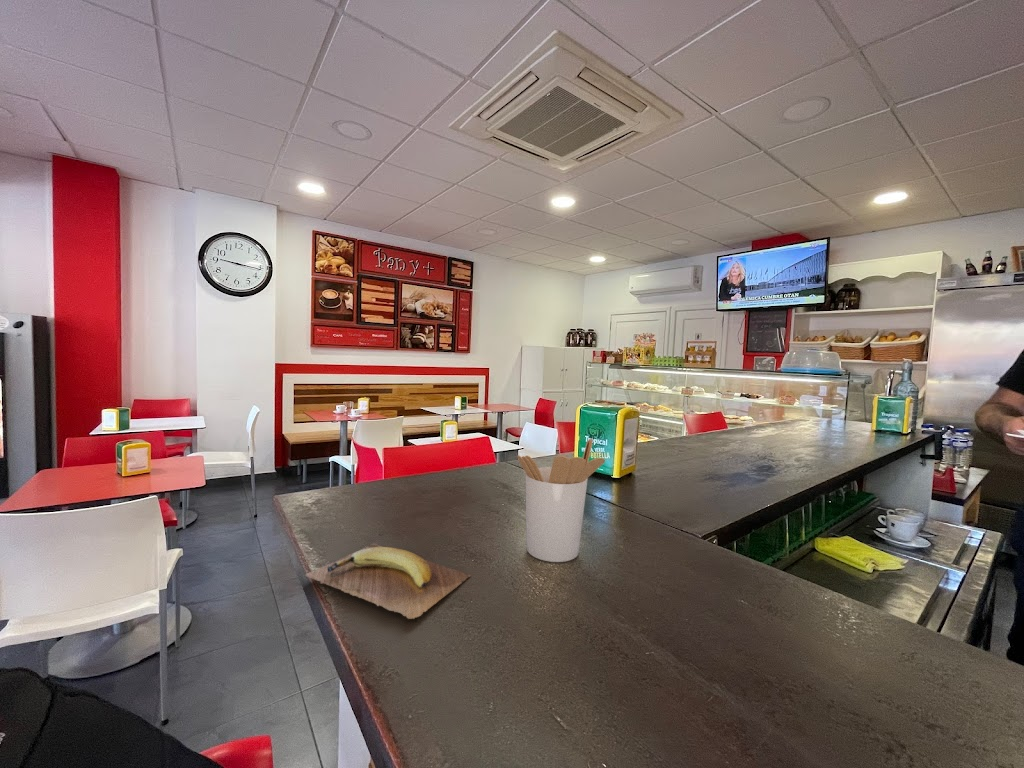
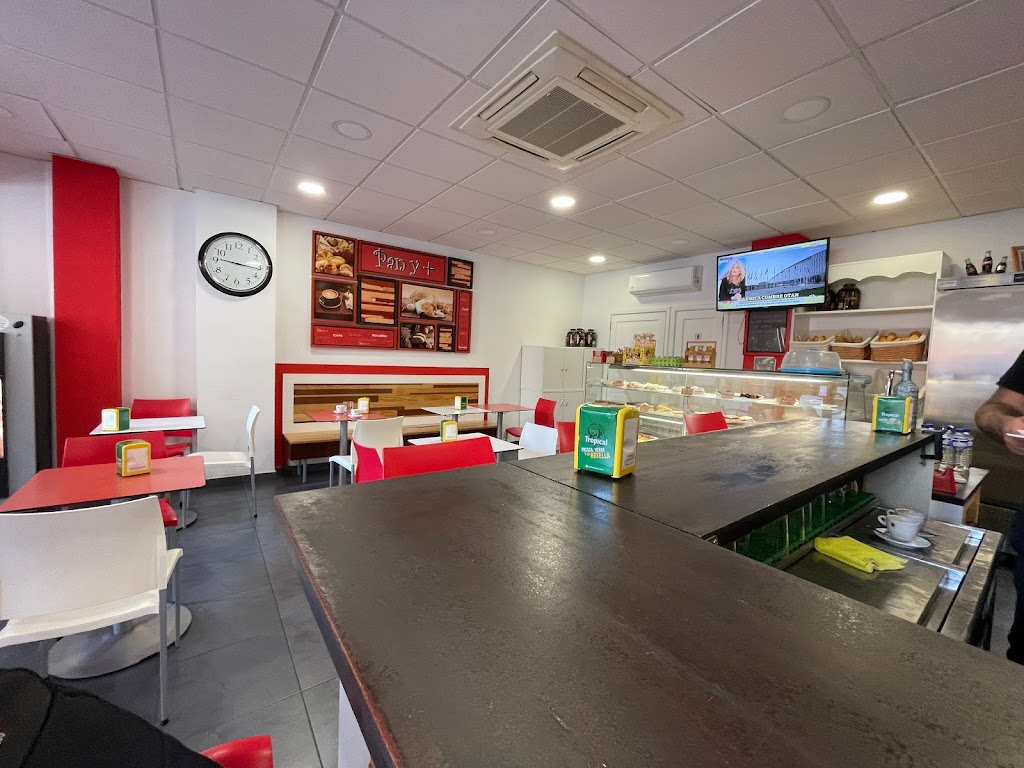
- banana [305,542,472,620]
- utensil holder [516,437,606,563]
